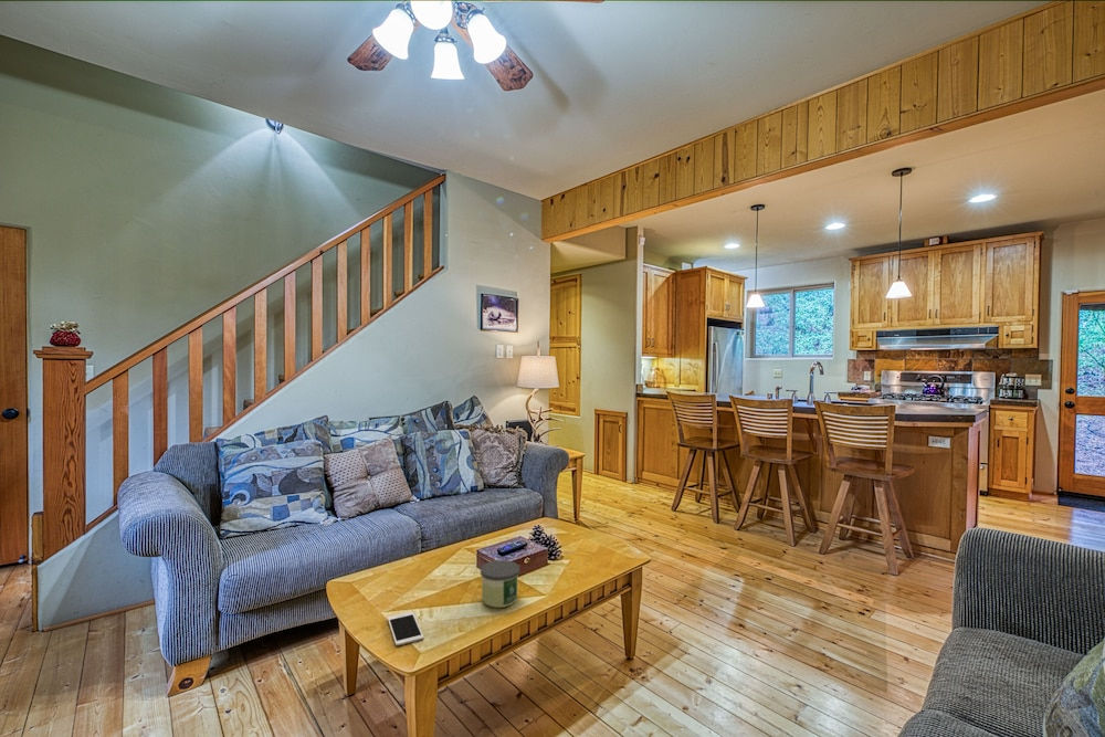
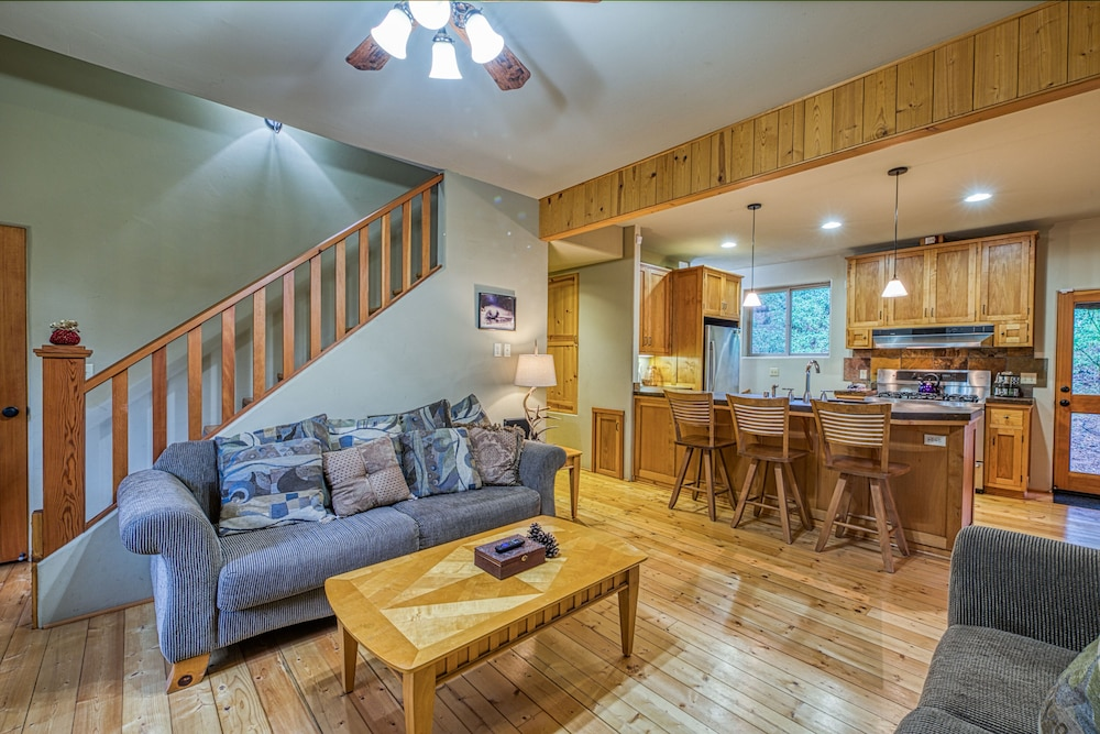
- candle [480,559,520,609]
- cell phone [387,610,424,646]
